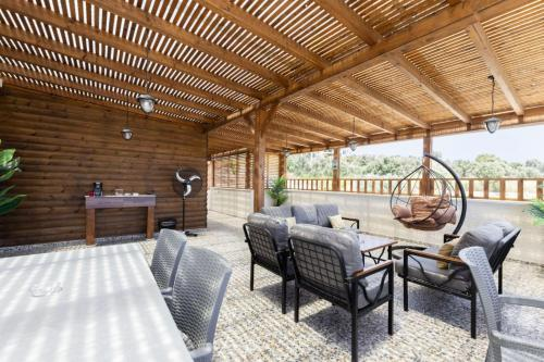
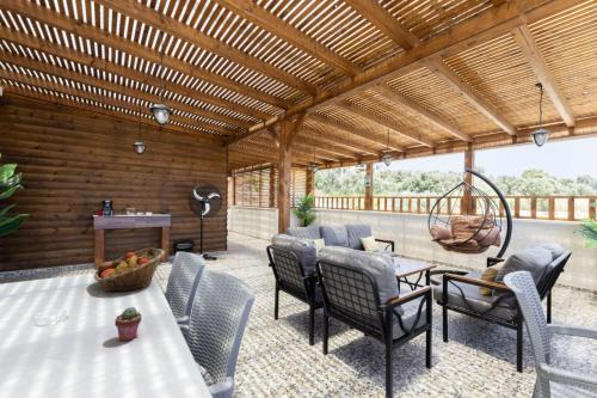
+ fruit basket [93,247,166,293]
+ potted succulent [113,306,143,343]
